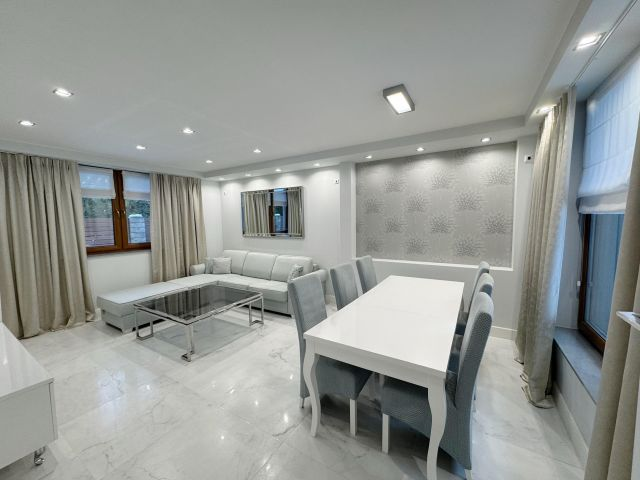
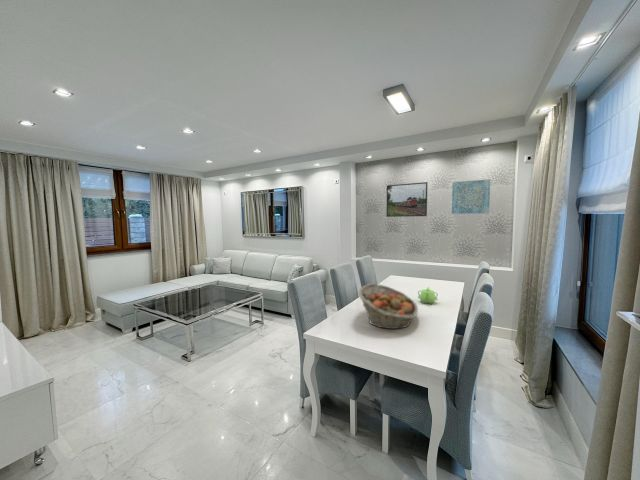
+ teapot [417,286,439,305]
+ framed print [386,181,428,218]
+ wall art [451,178,491,215]
+ fruit basket [357,283,419,330]
